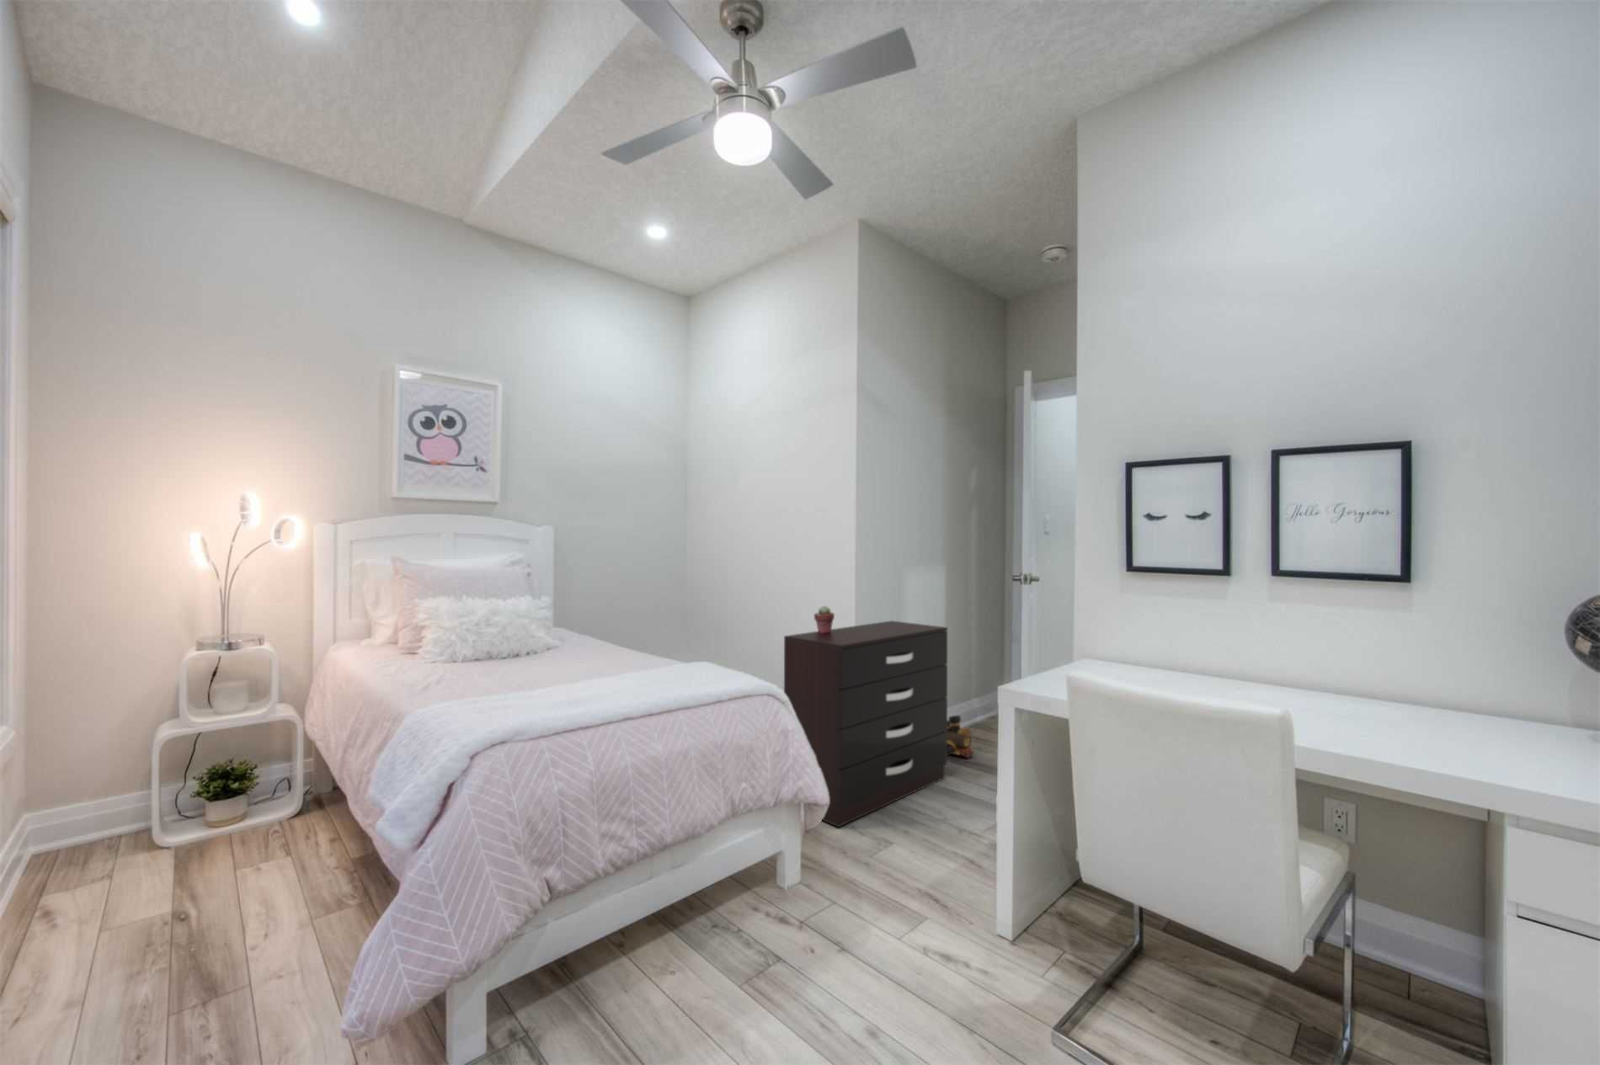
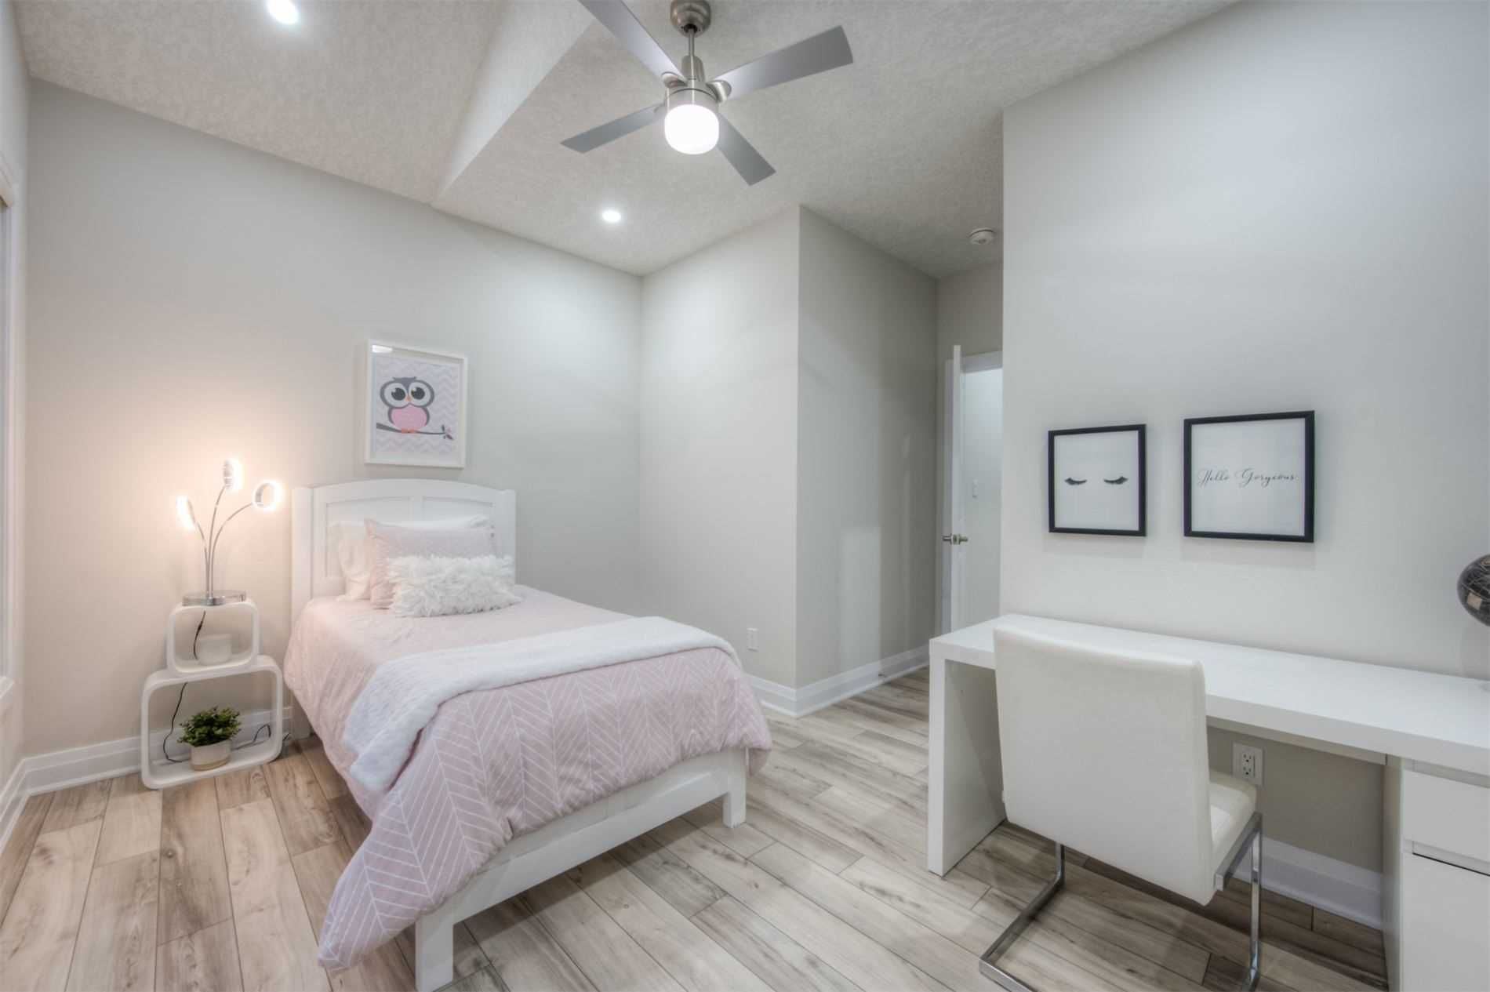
- potted succulent [813,605,836,634]
- toy train [946,714,975,758]
- dresser [783,619,949,827]
